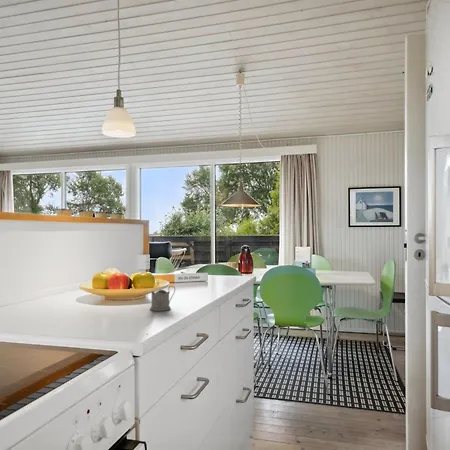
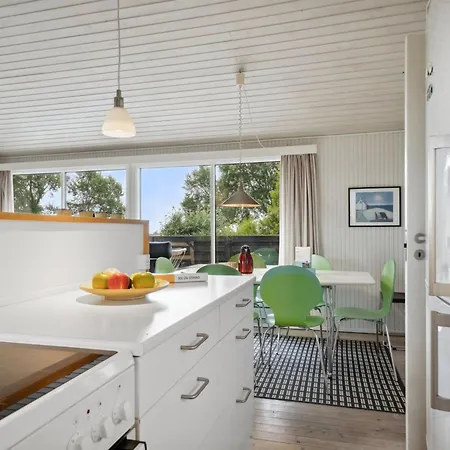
- tea glass holder [149,285,176,312]
